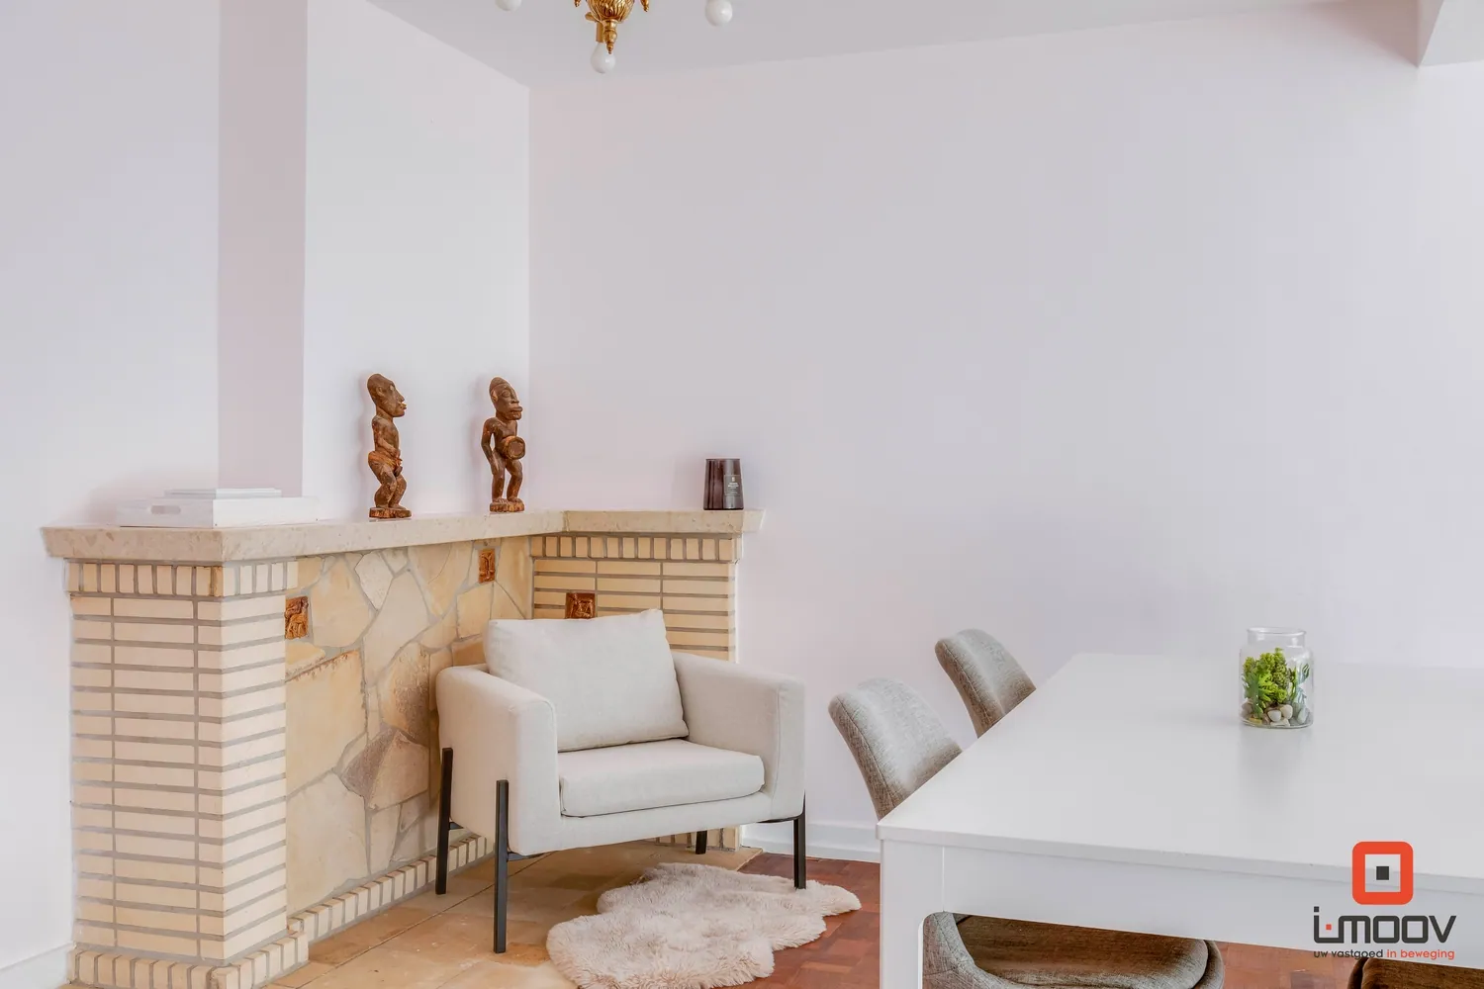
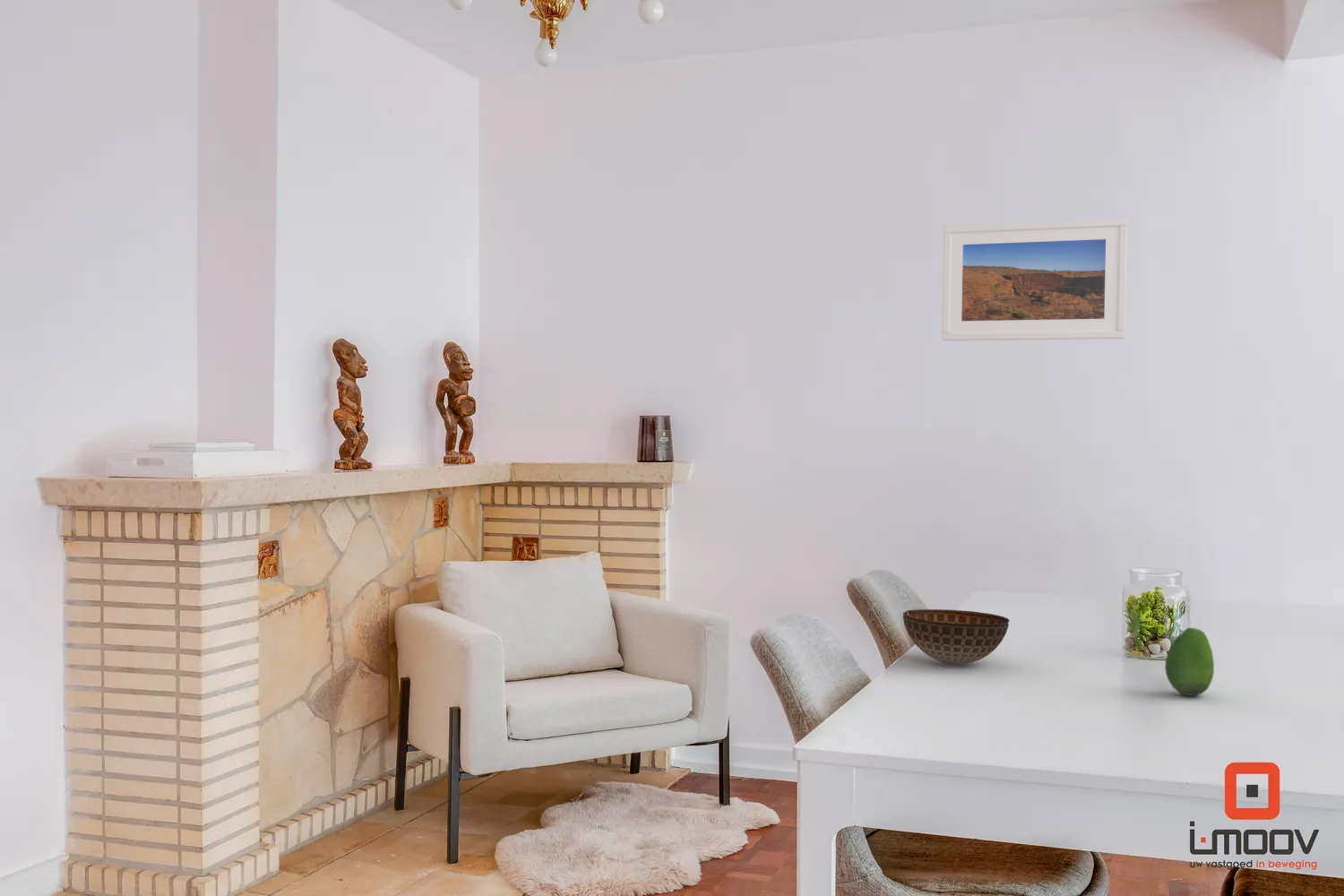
+ fruit [1164,626,1215,697]
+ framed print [941,218,1129,341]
+ bowl [902,608,1011,665]
